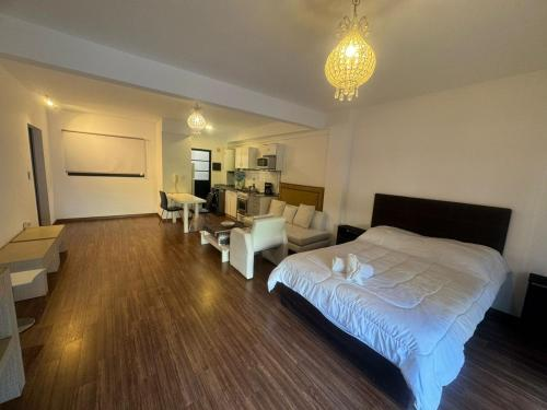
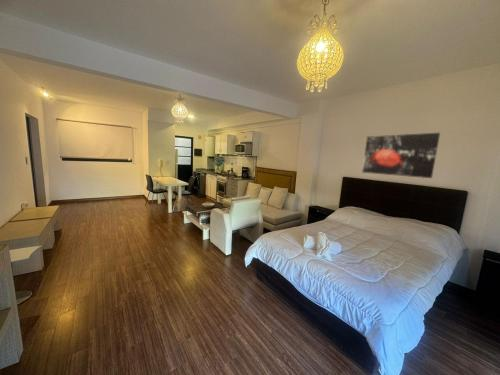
+ wall art [361,132,441,179]
